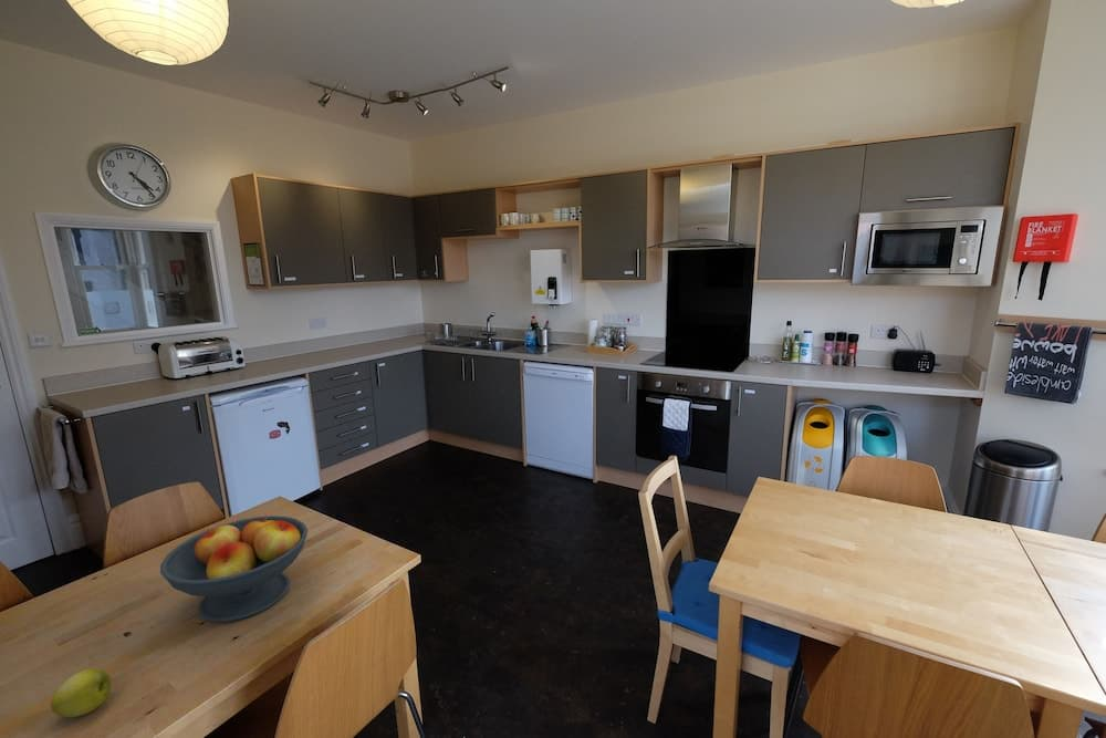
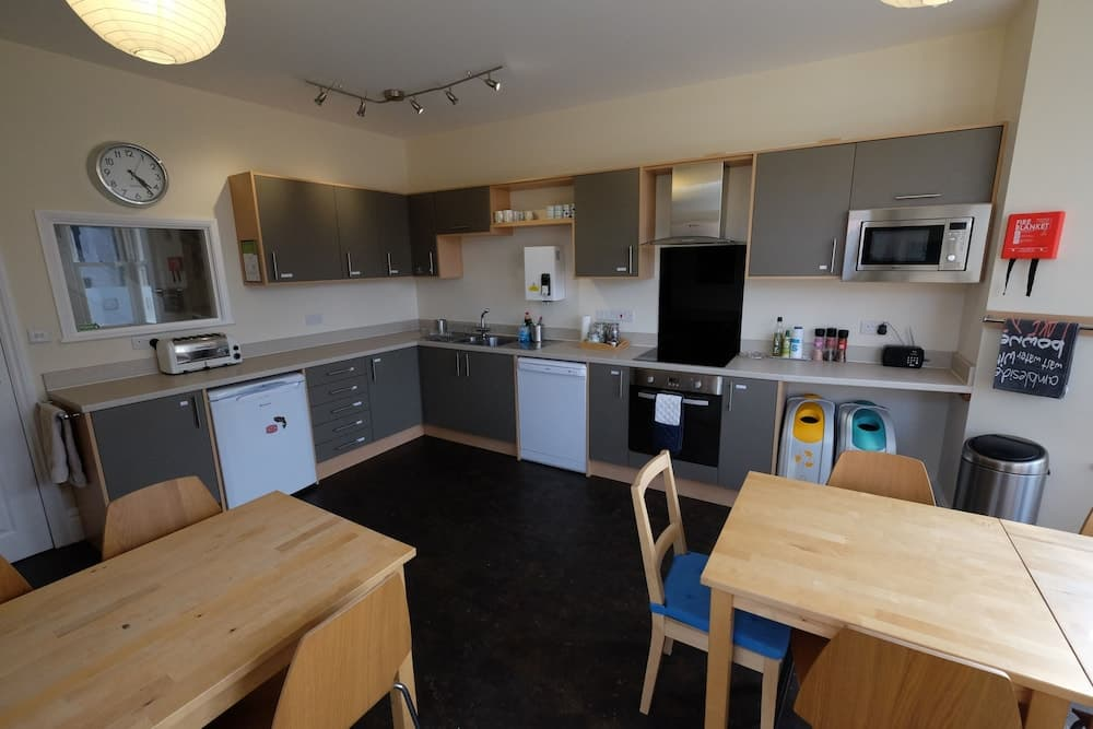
- apple [50,668,113,718]
- fruit bowl [159,514,309,623]
